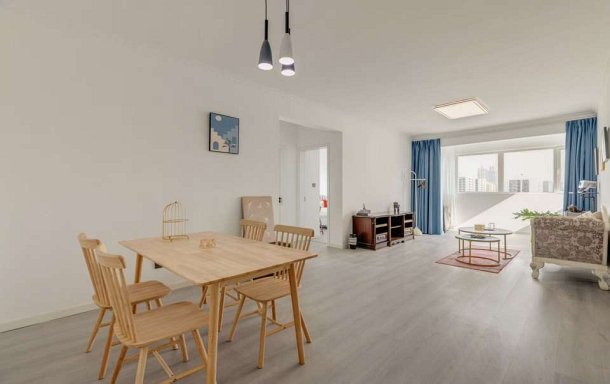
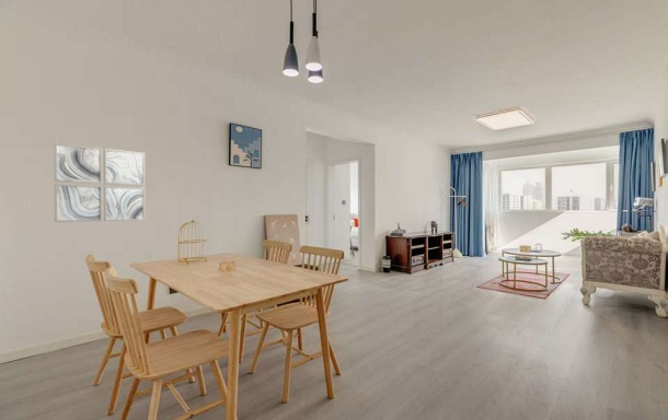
+ wall art [54,142,146,223]
